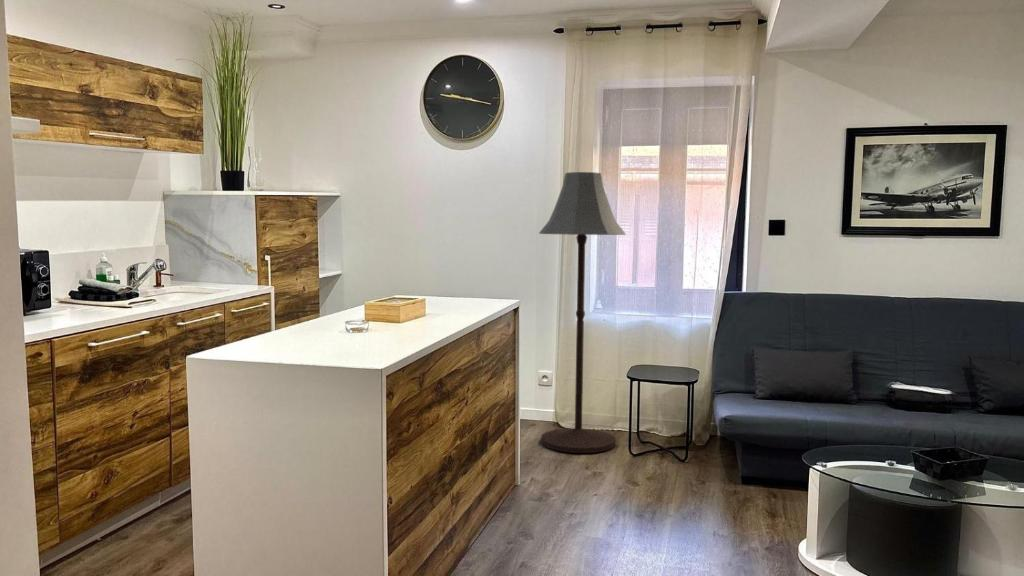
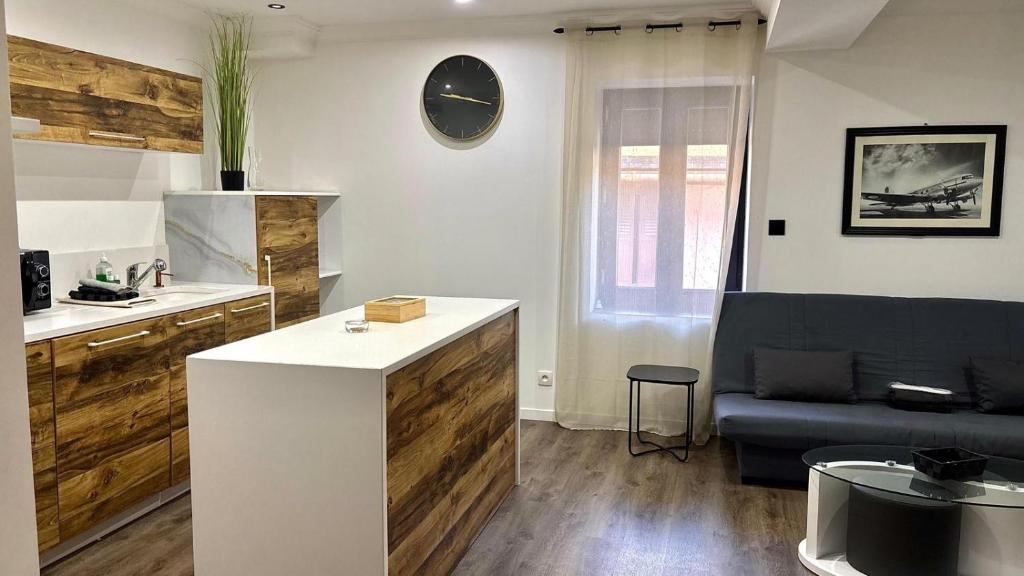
- floor lamp [538,171,627,454]
